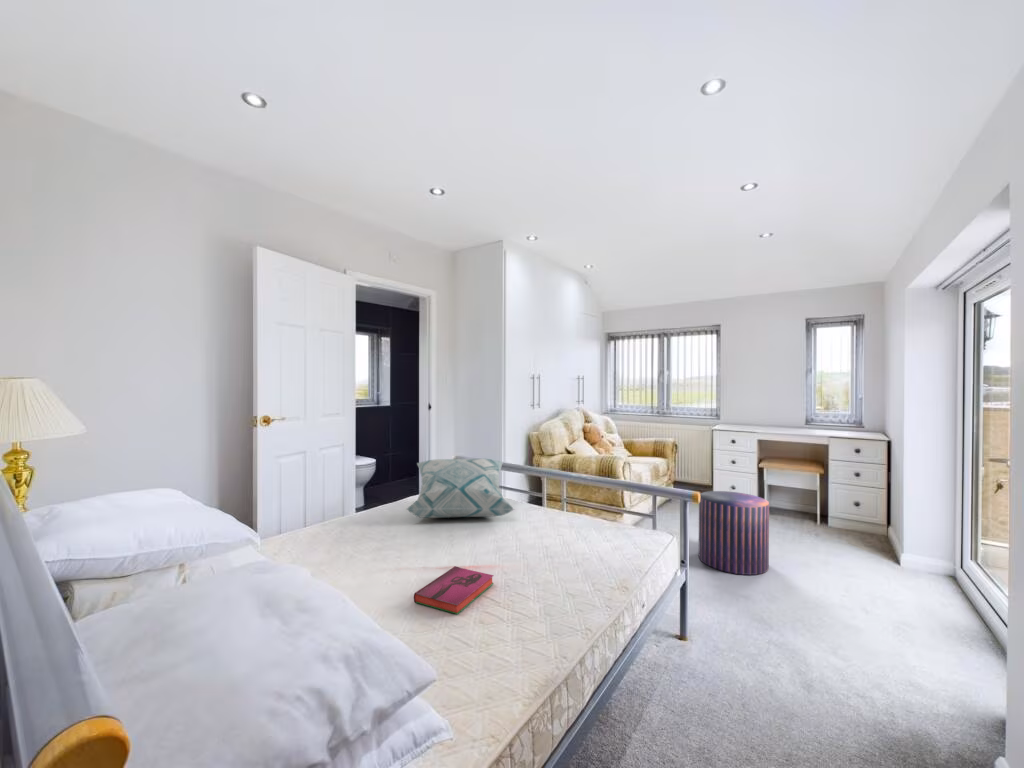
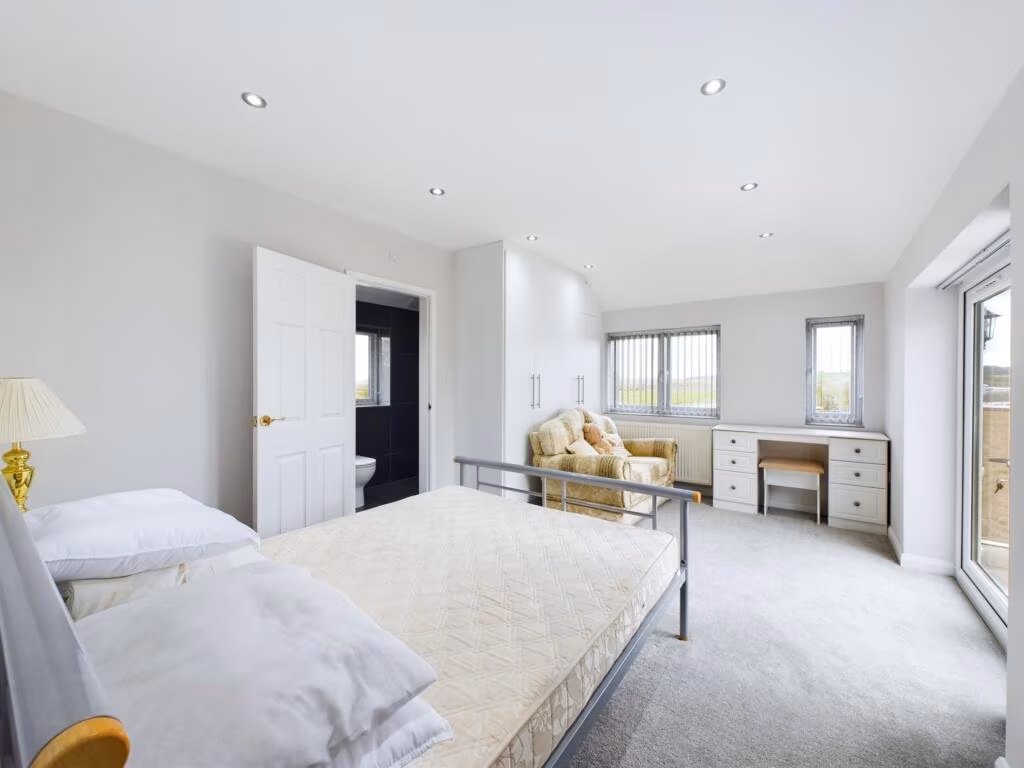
- hardback book [413,565,495,615]
- pouf [698,490,770,576]
- decorative pillow [405,458,516,519]
